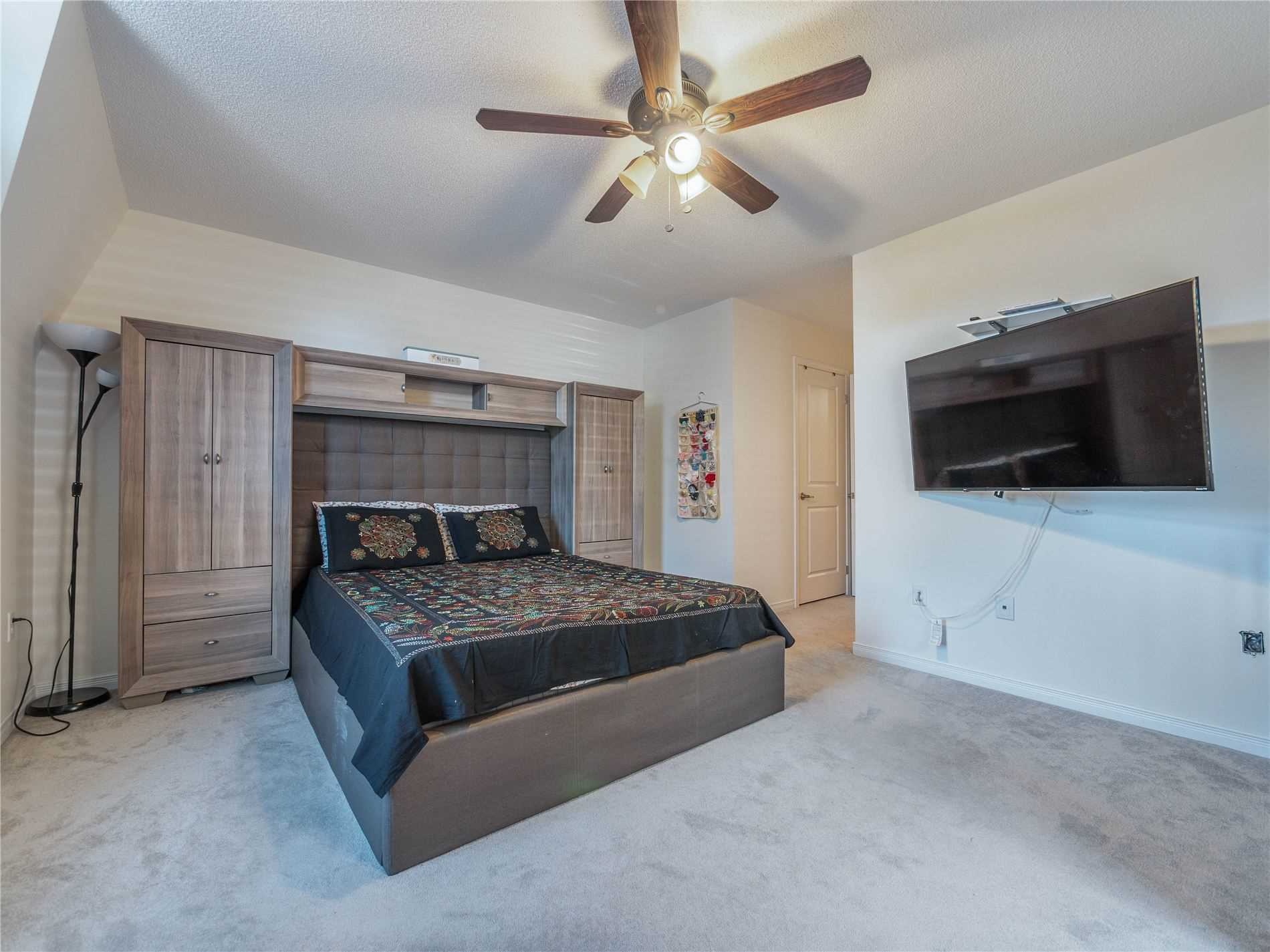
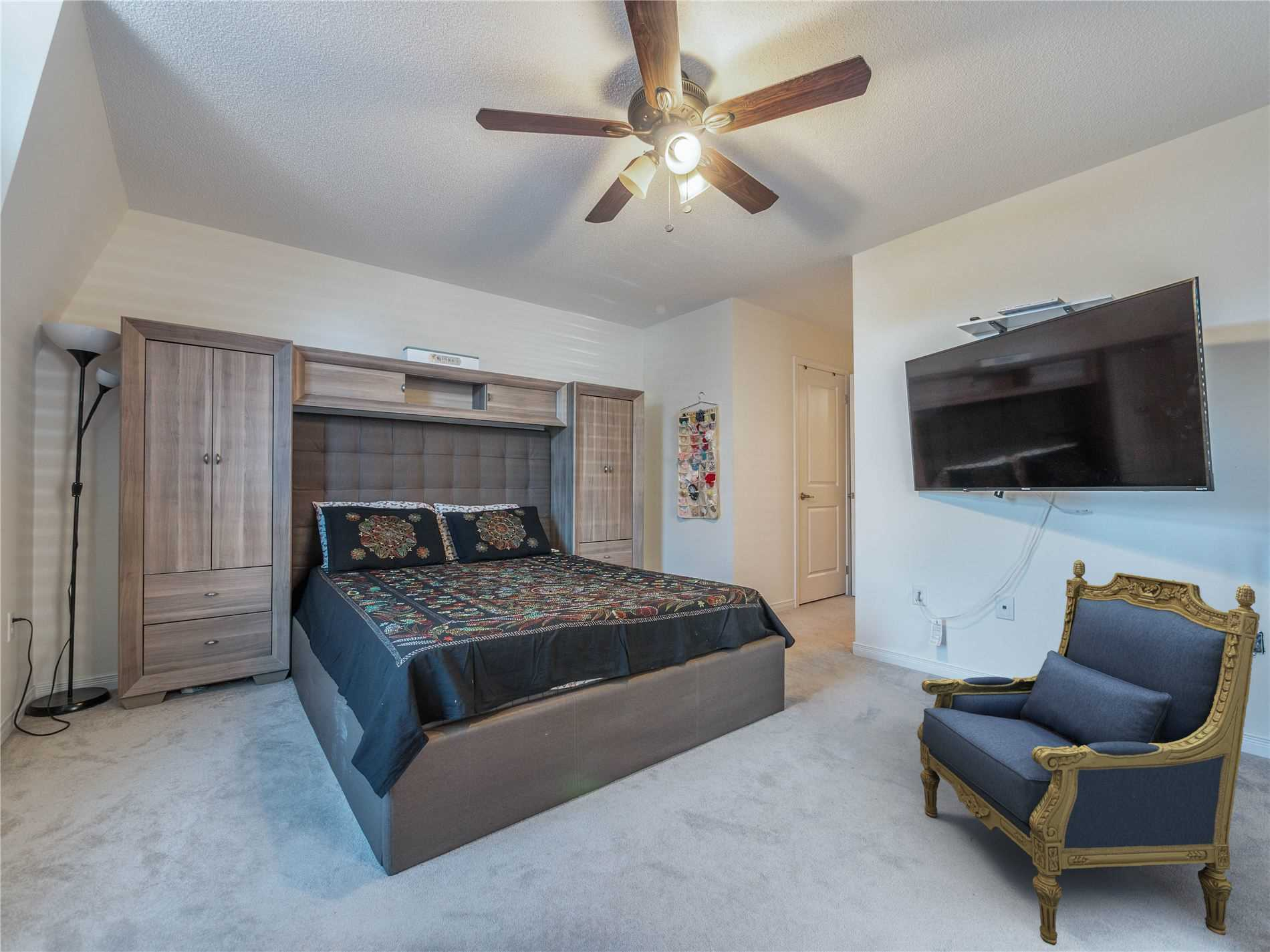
+ armchair [916,559,1261,946]
